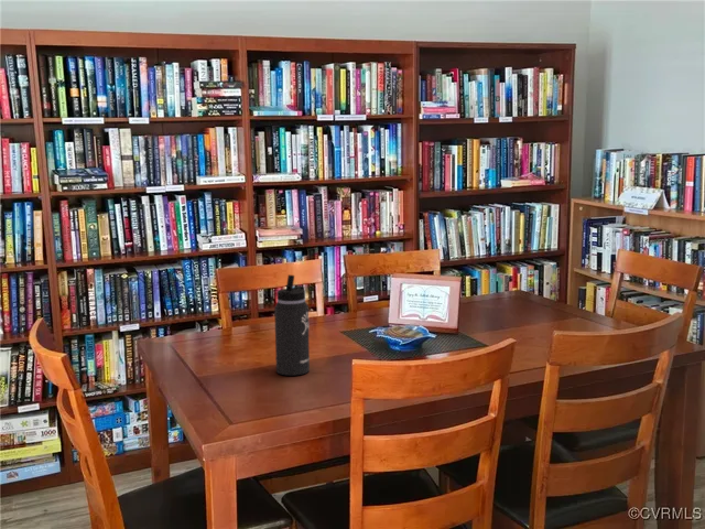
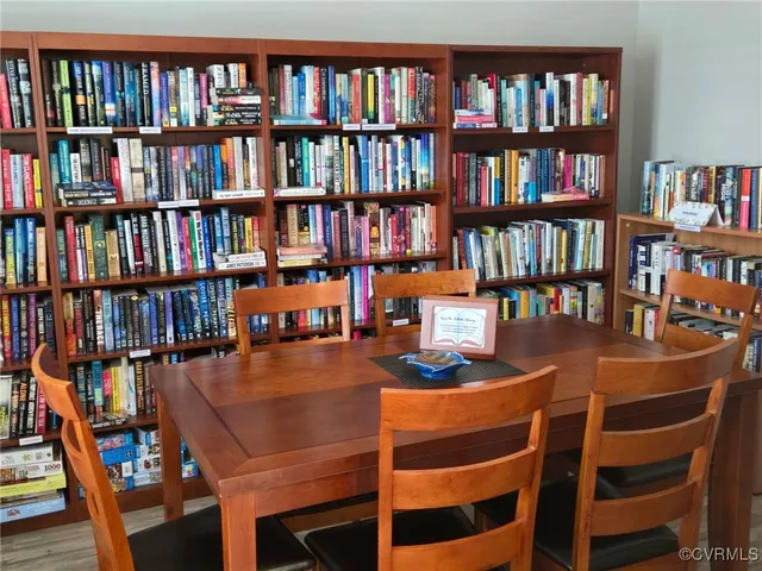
- thermos bottle [273,274,311,377]
